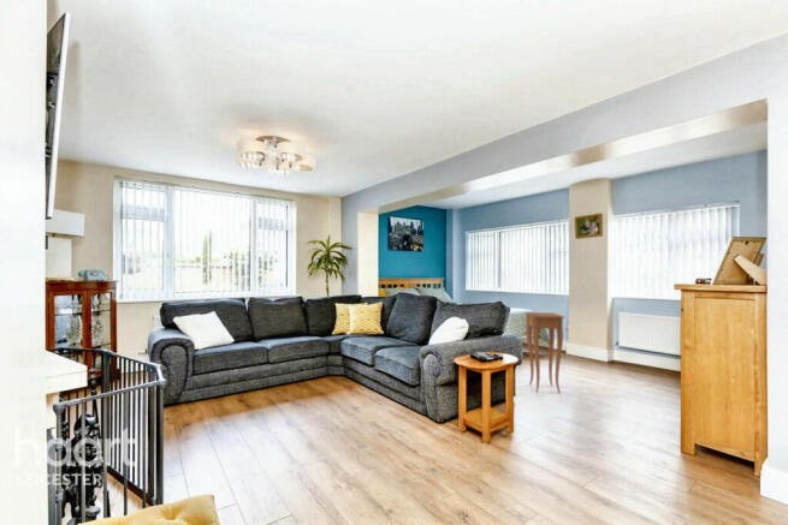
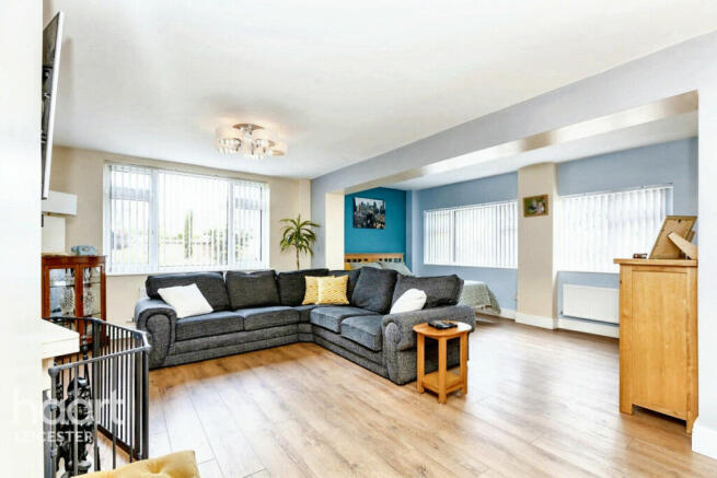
- side table [525,311,565,394]
